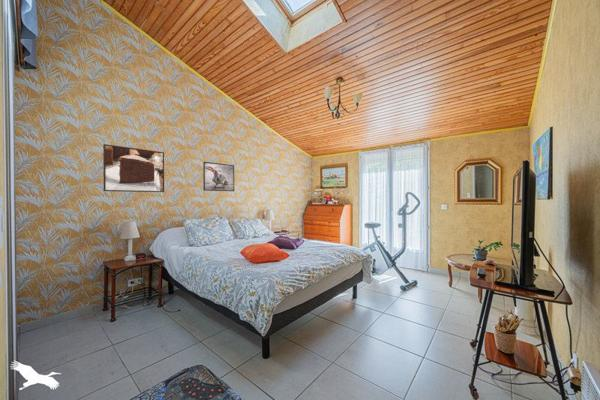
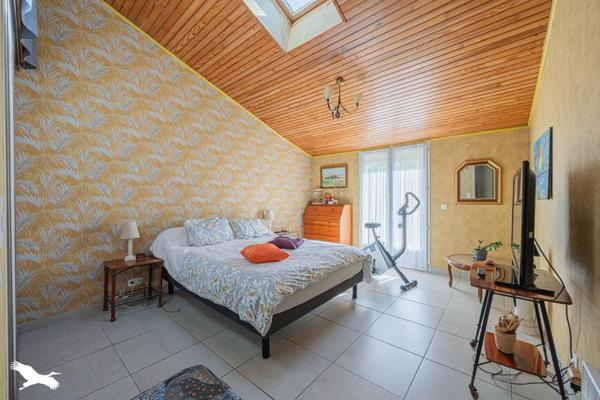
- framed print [102,143,165,193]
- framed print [202,161,235,192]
